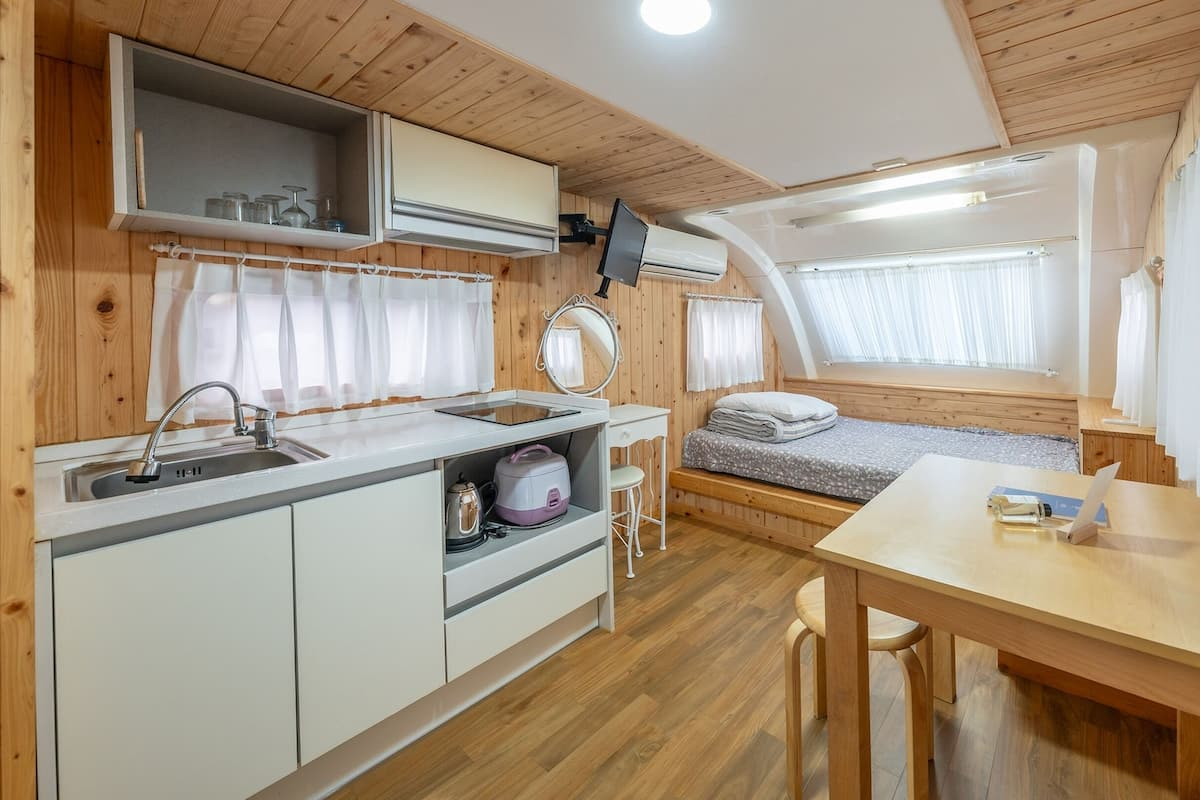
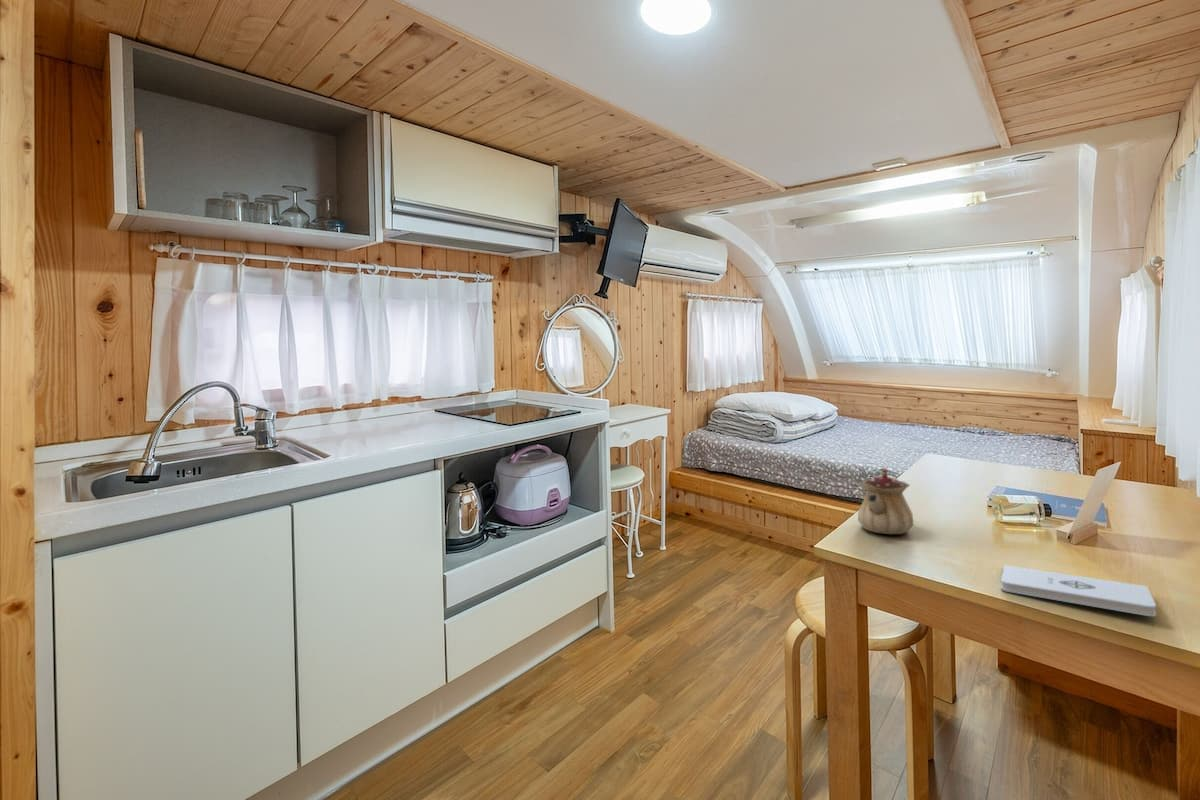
+ notepad [1000,564,1157,617]
+ teapot [857,466,914,535]
